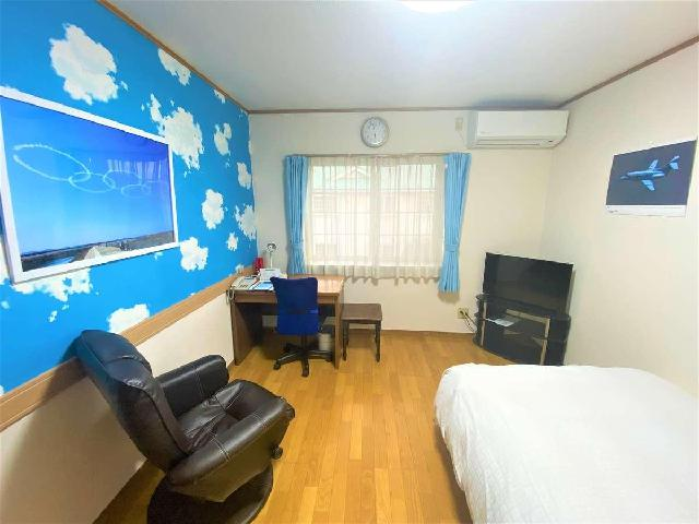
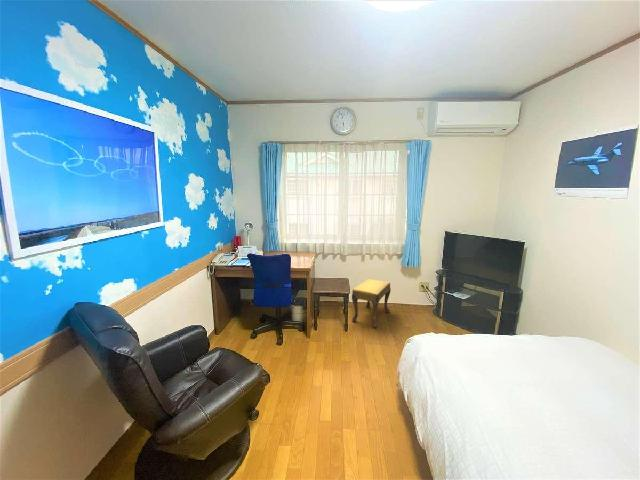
+ footstool [351,278,392,329]
